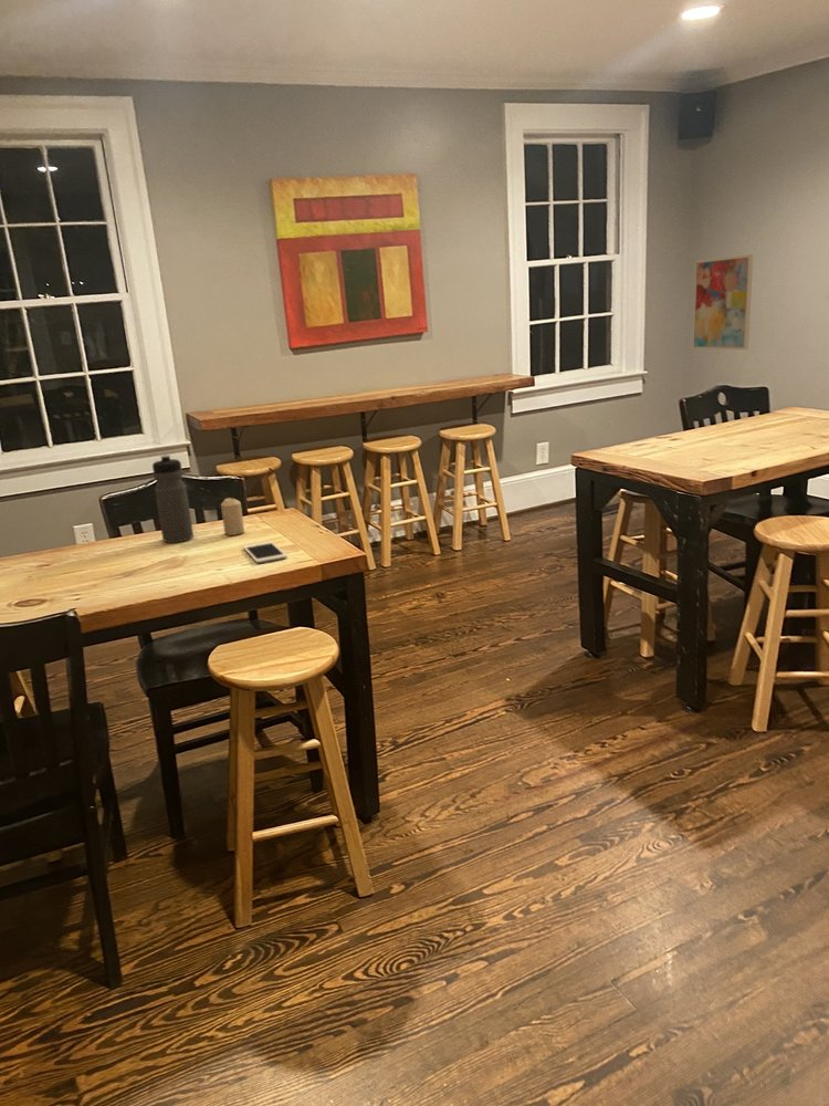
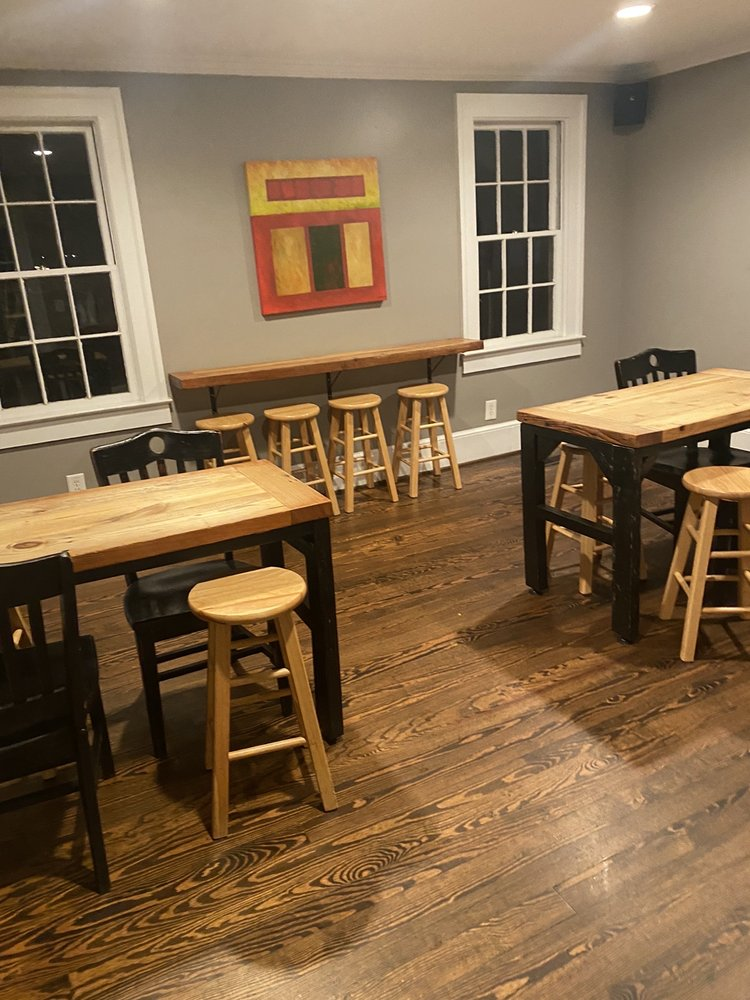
- wall art [692,253,754,351]
- water bottle [151,453,195,543]
- cell phone [242,541,288,564]
- candle [220,497,245,536]
